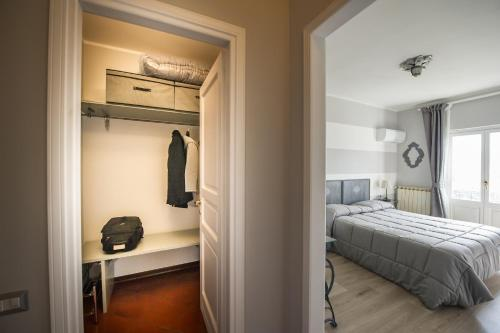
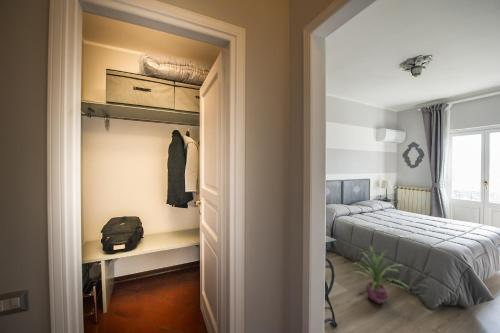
+ decorative plant [347,244,410,305]
